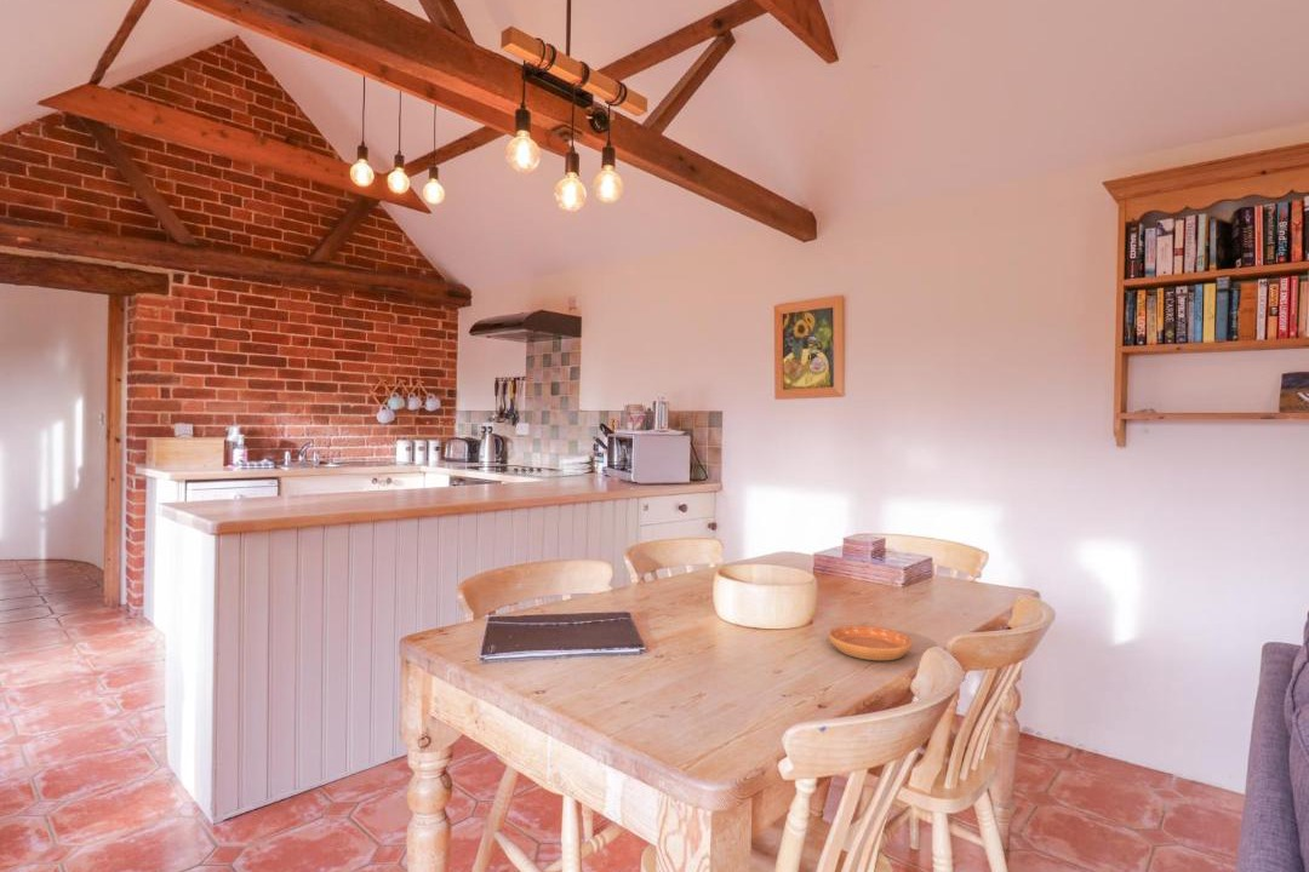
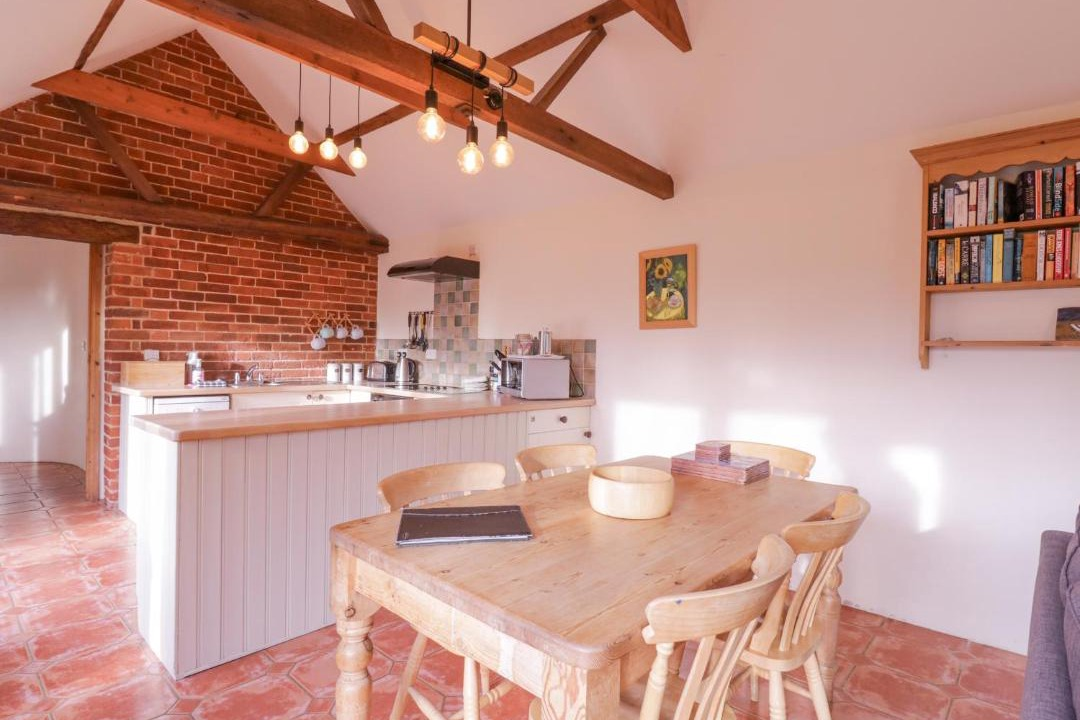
- saucer [827,624,914,661]
